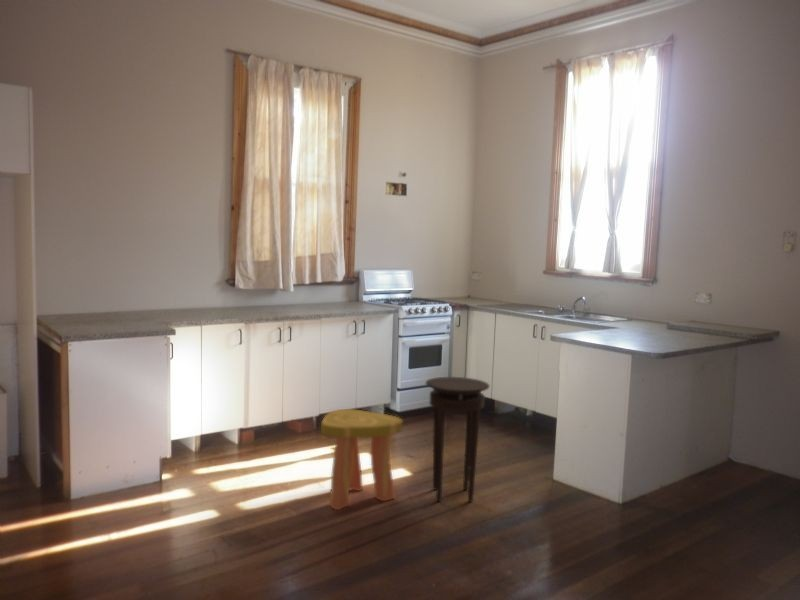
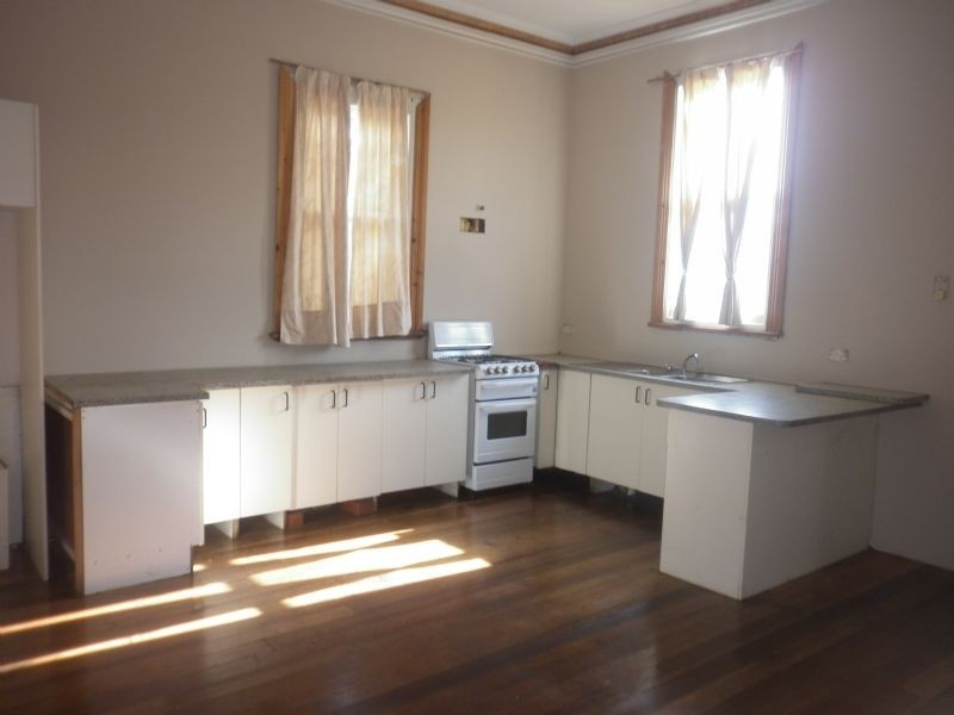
- stool [425,376,491,503]
- stool [320,408,404,511]
